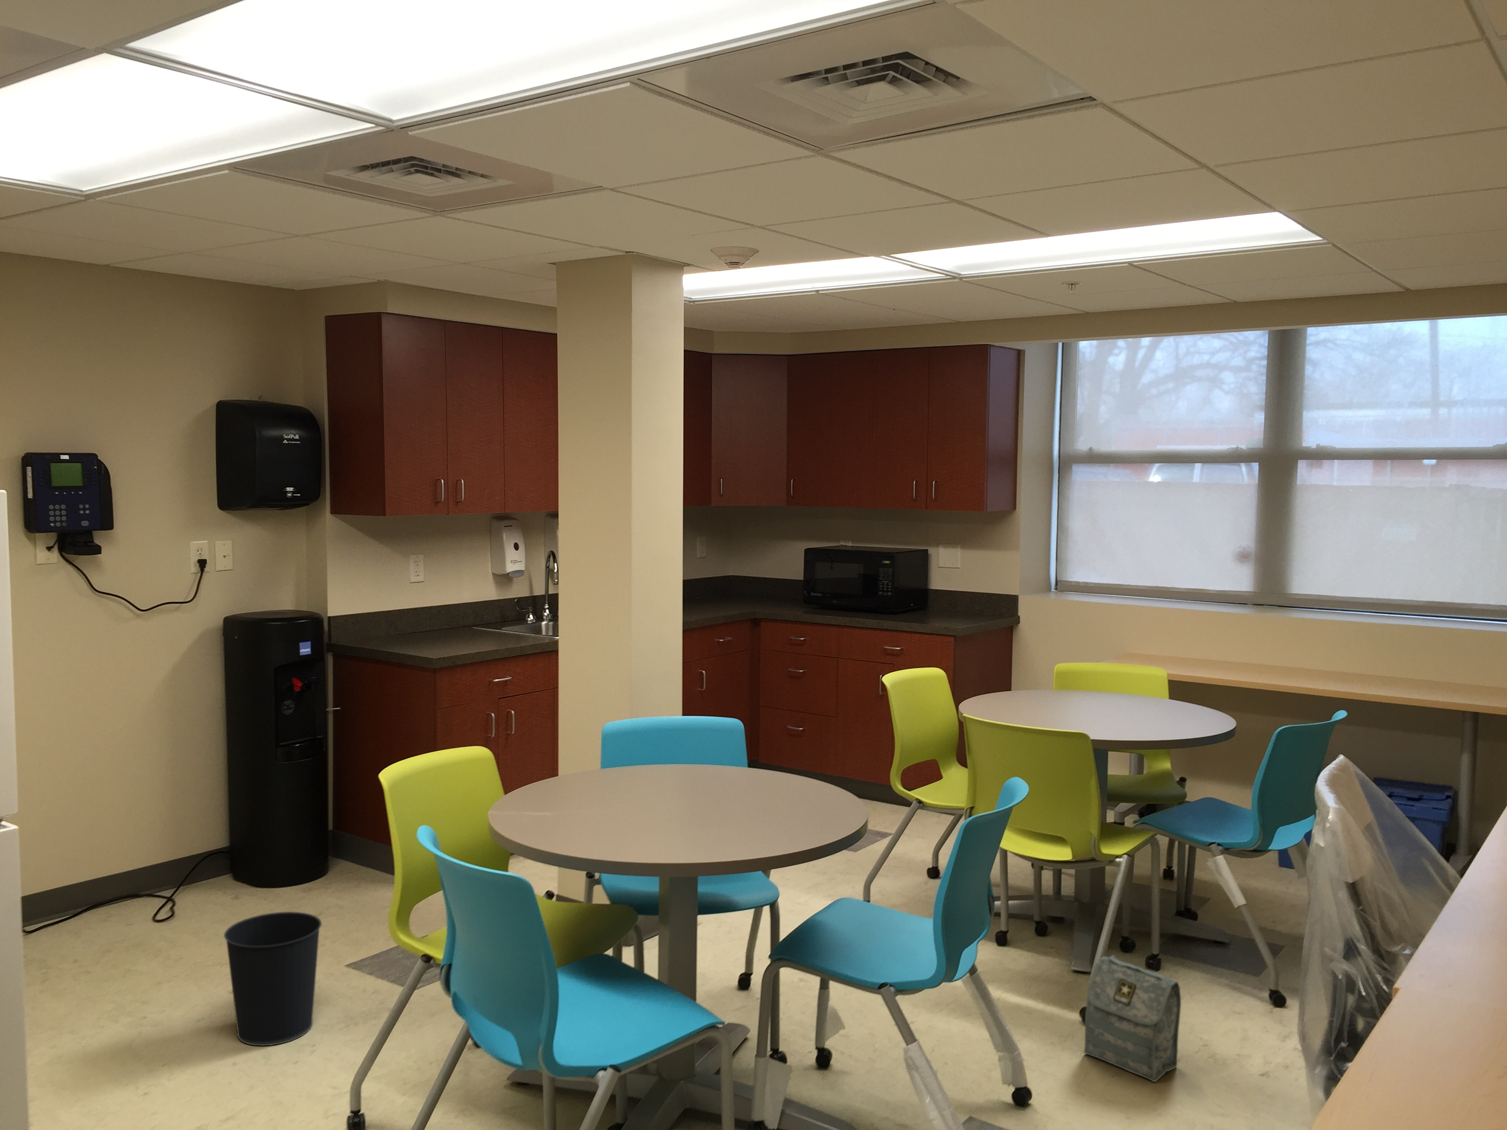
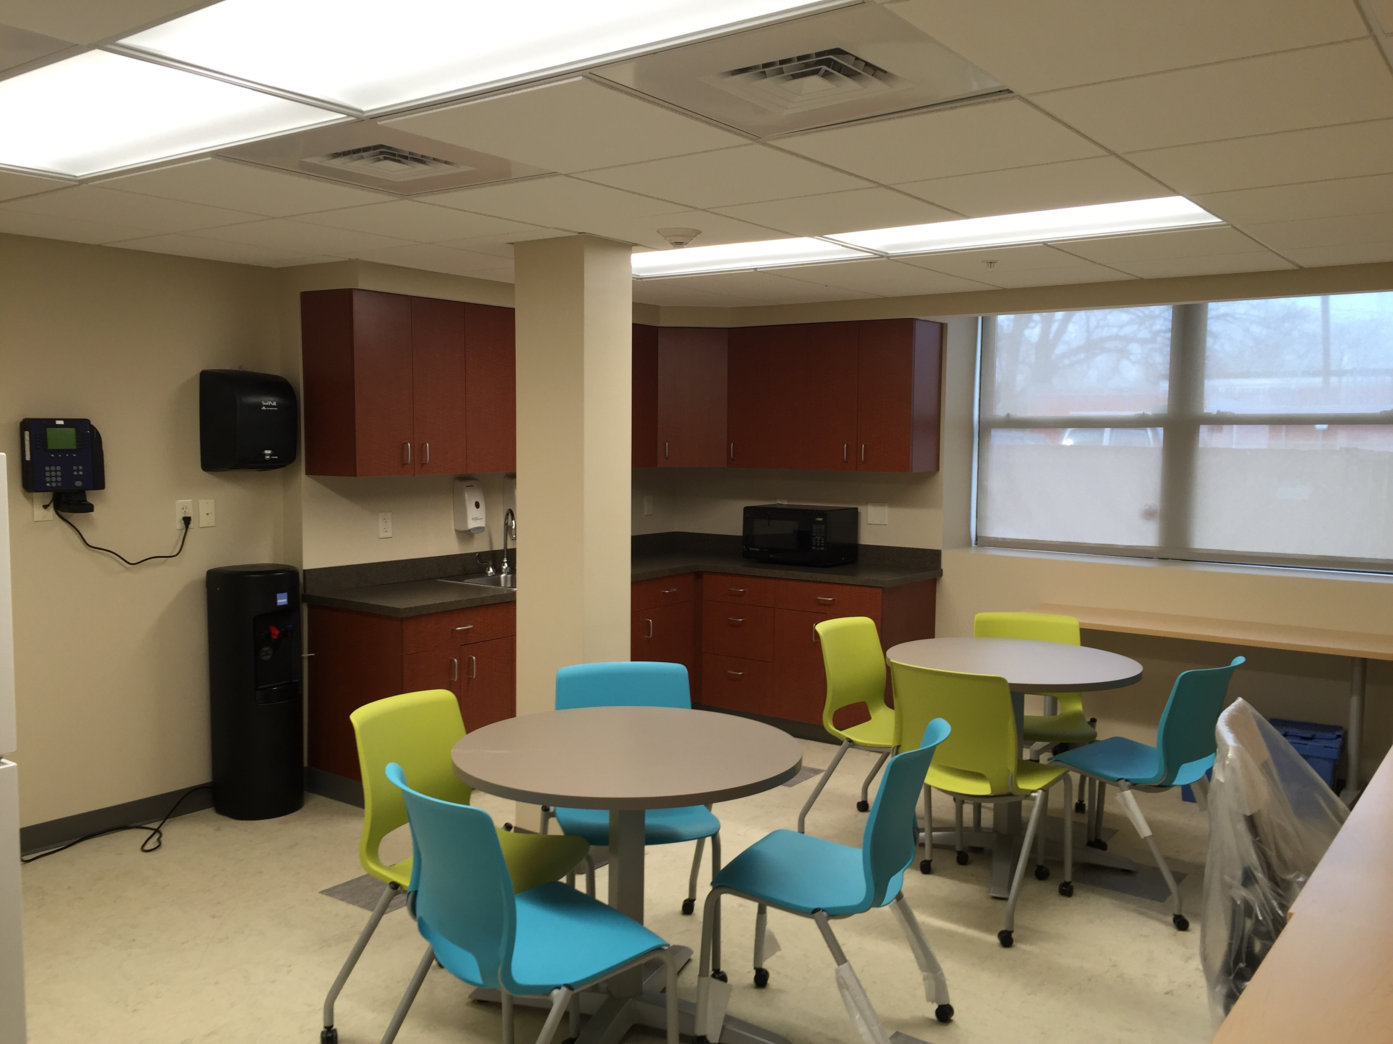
- wastebasket [223,912,322,1047]
- bag [1083,954,1182,1083]
